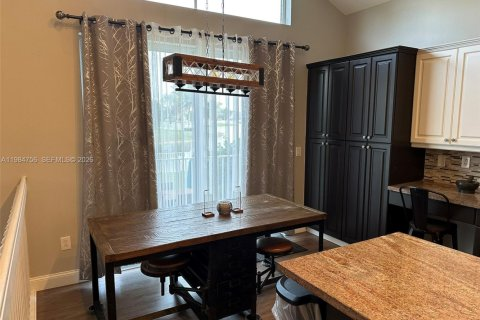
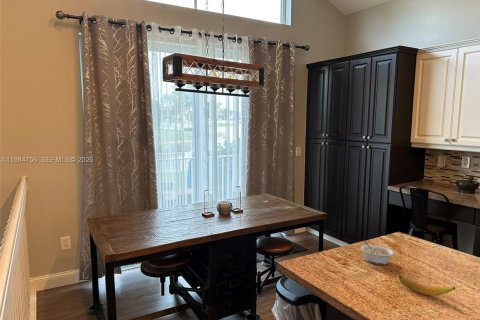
+ legume [360,240,395,265]
+ banana [398,275,456,297]
